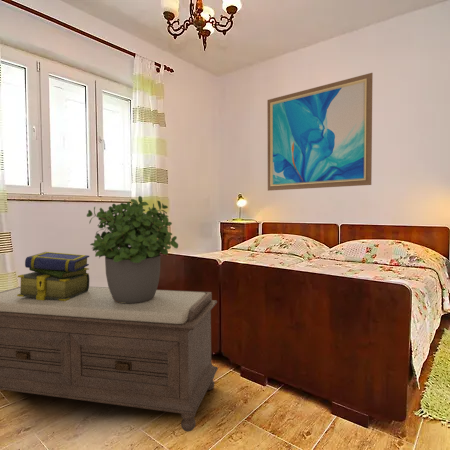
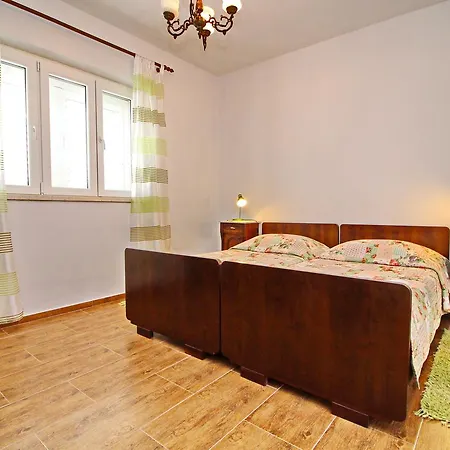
- potted plant [86,195,179,304]
- wall art [266,72,374,192]
- stack of books [17,251,90,301]
- bench [0,285,219,432]
